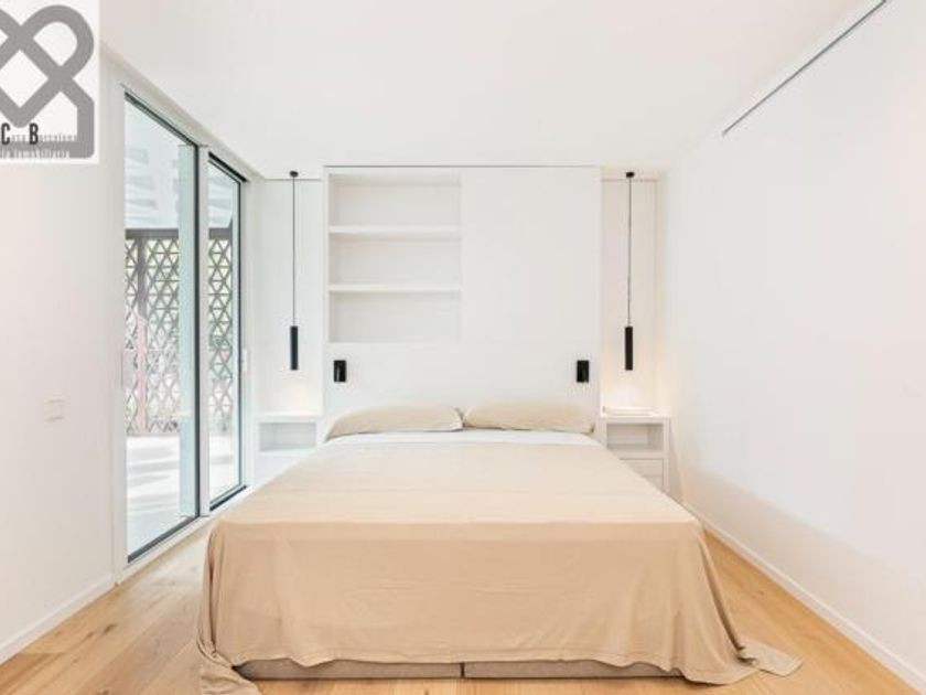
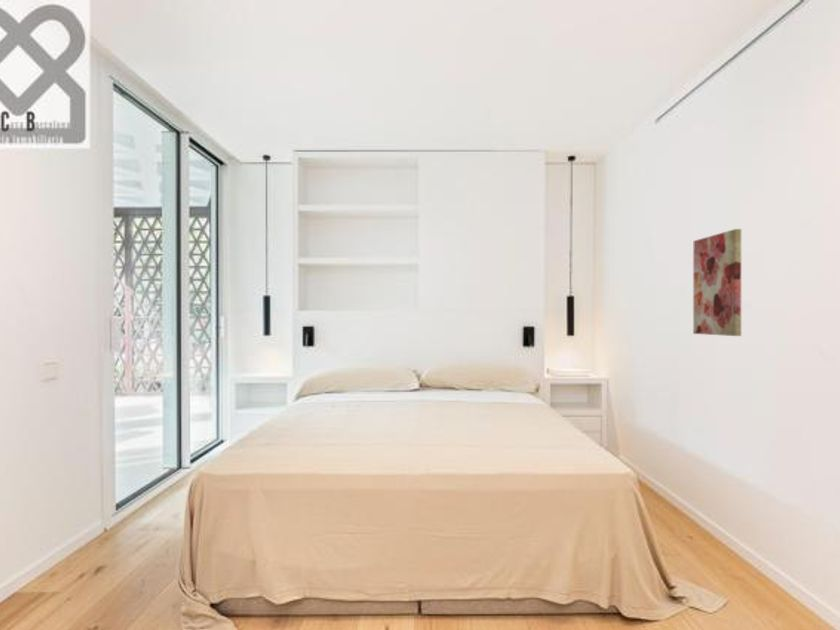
+ wall art [692,228,742,337]
